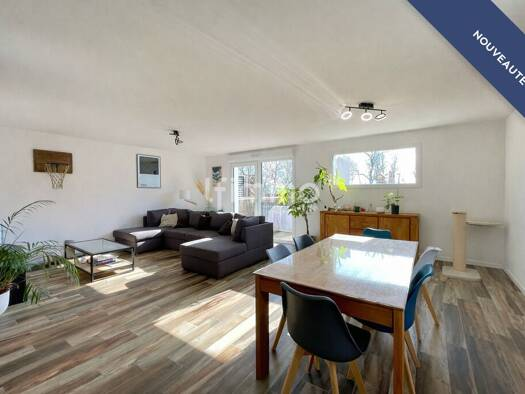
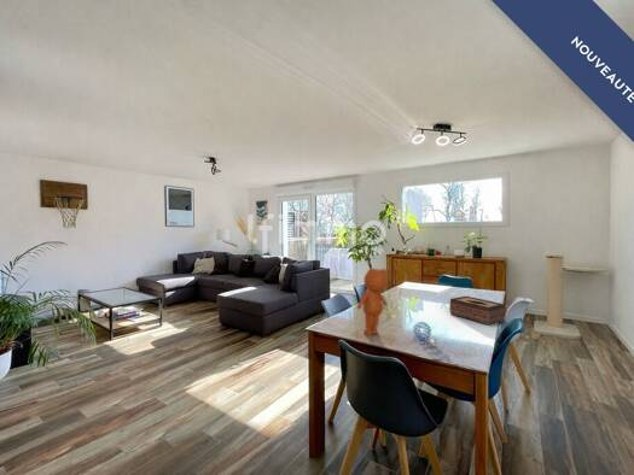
+ tissue box [448,295,507,326]
+ teddy bear [356,266,390,336]
+ decorative ball [412,321,438,347]
